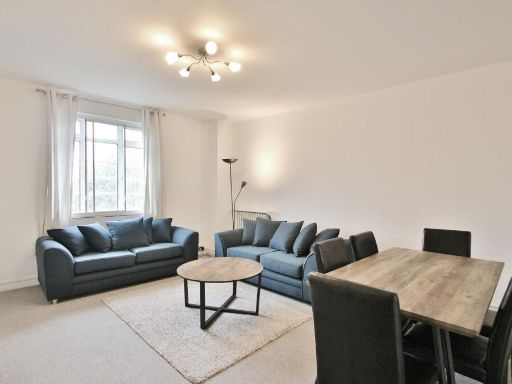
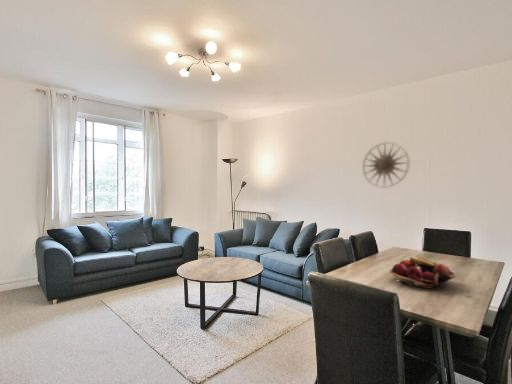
+ fruit basket [389,256,456,290]
+ wall art [362,142,410,188]
